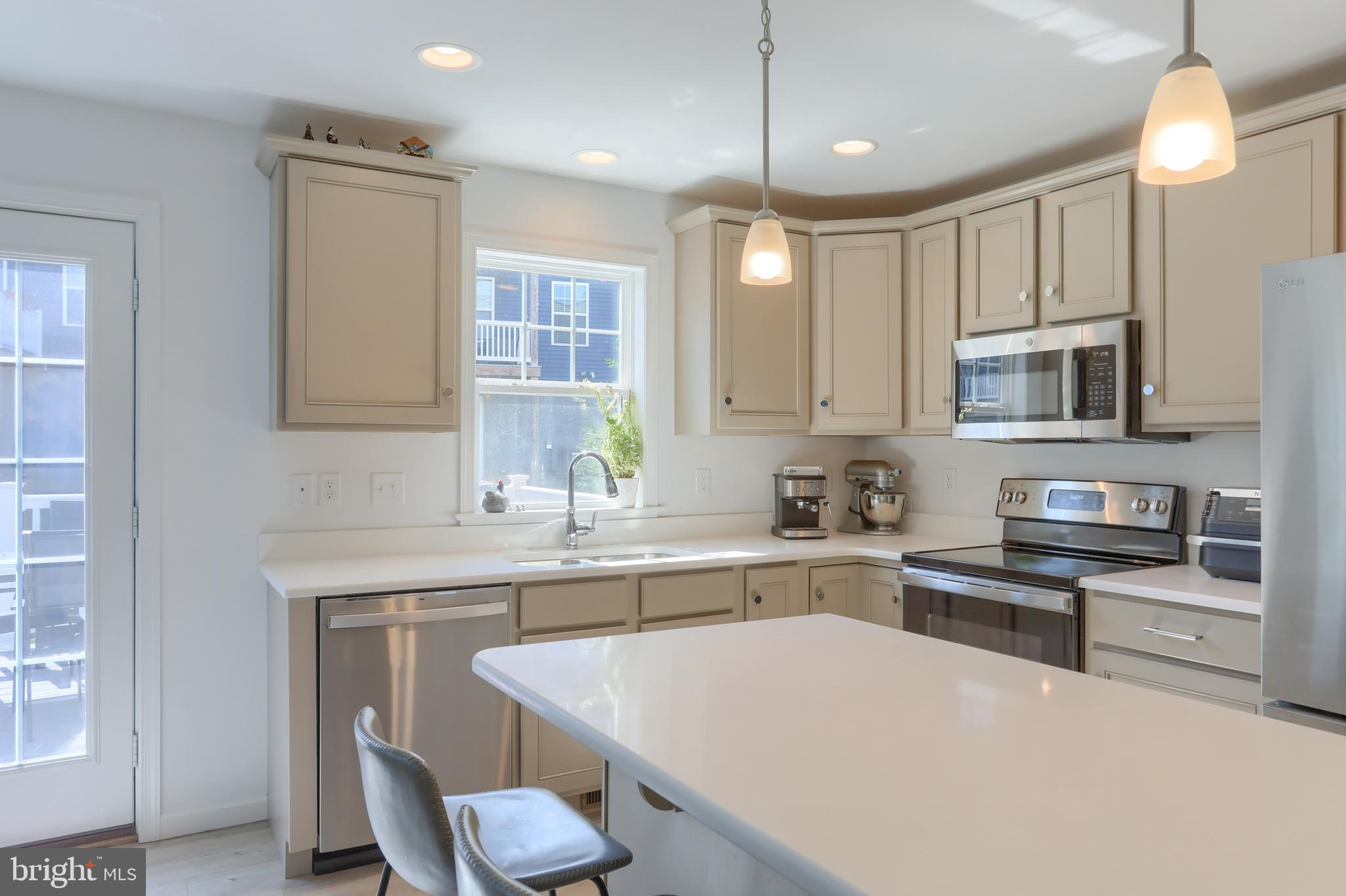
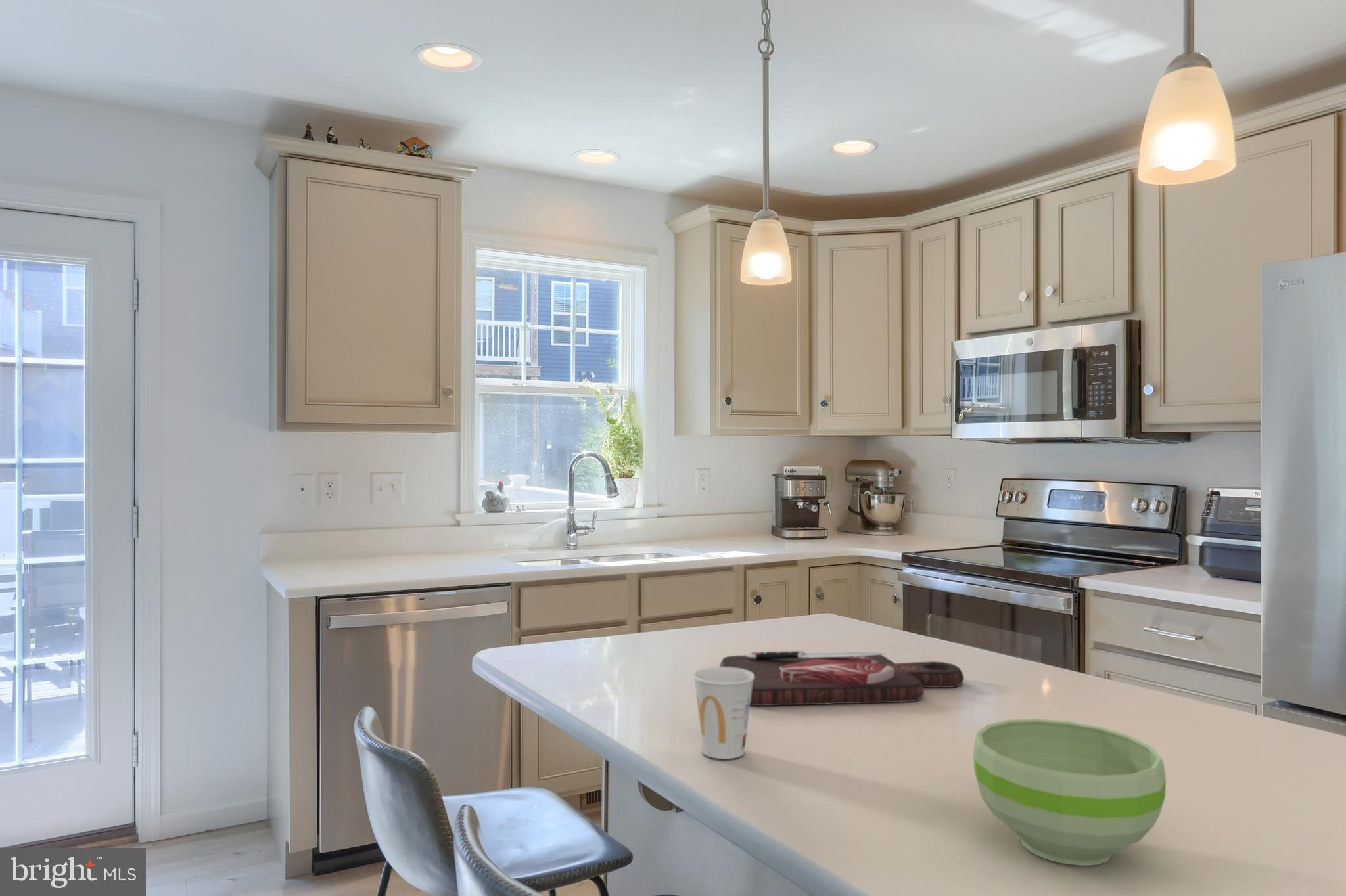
+ bowl [973,718,1167,866]
+ cup [692,666,754,760]
+ cutting board [719,650,965,706]
